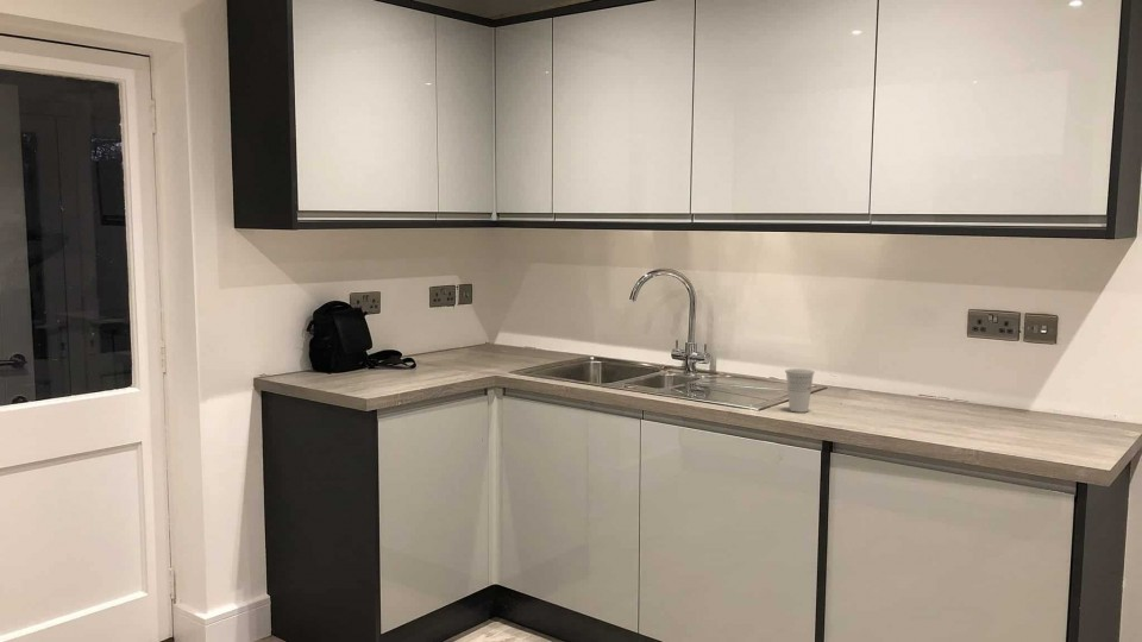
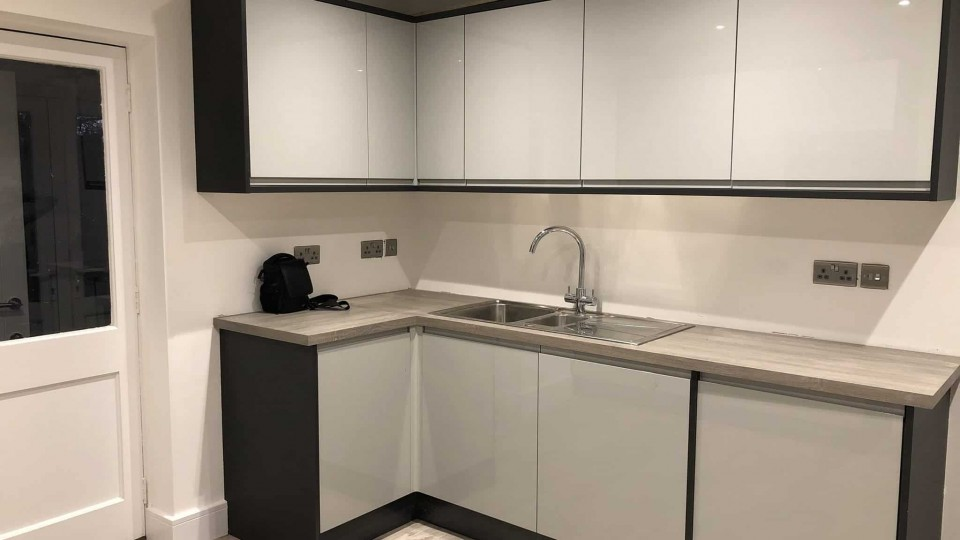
- cup [784,367,816,414]
